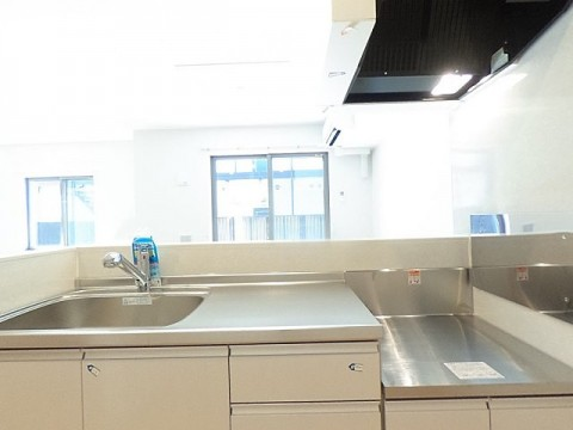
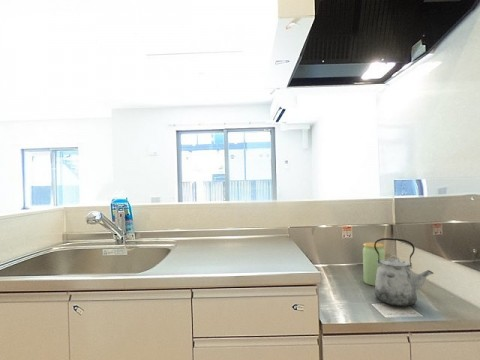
+ kettle [374,237,435,308]
+ jar [362,241,386,287]
